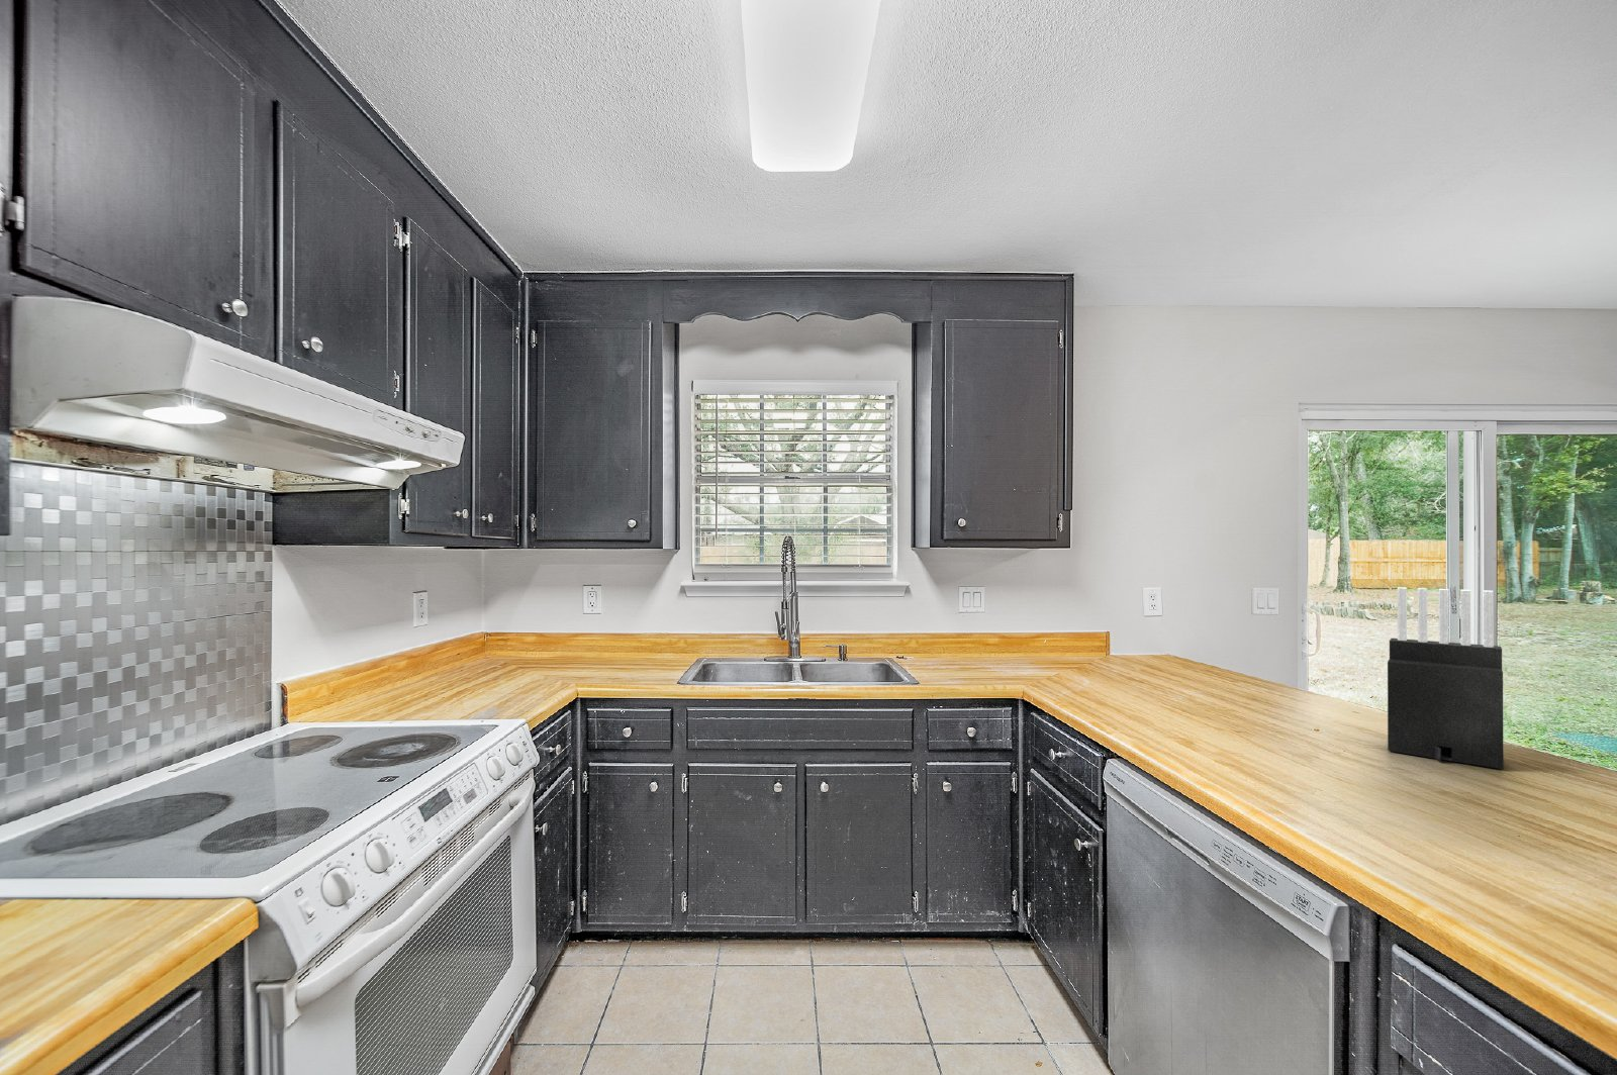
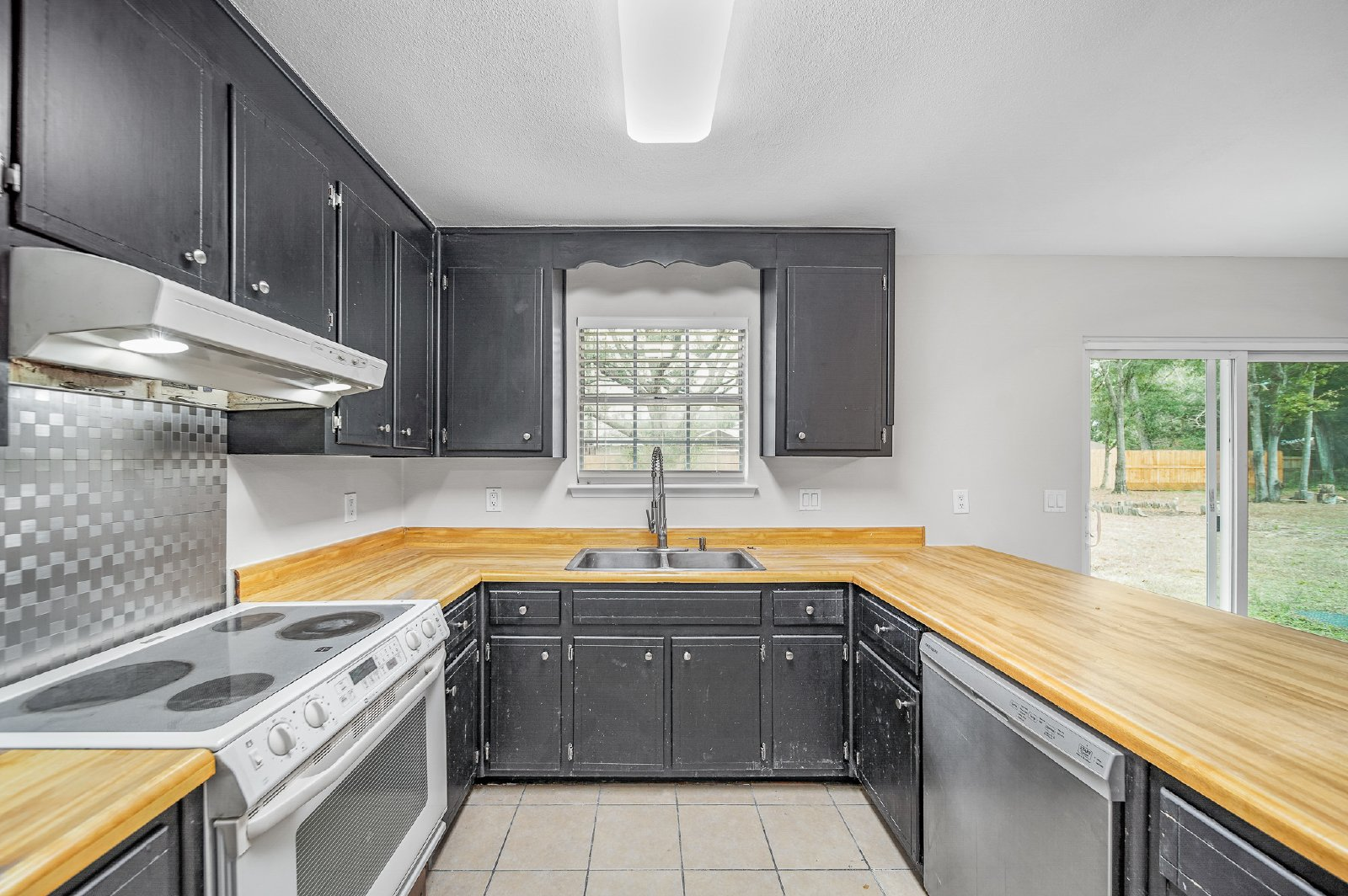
- knife block [1387,585,1504,770]
